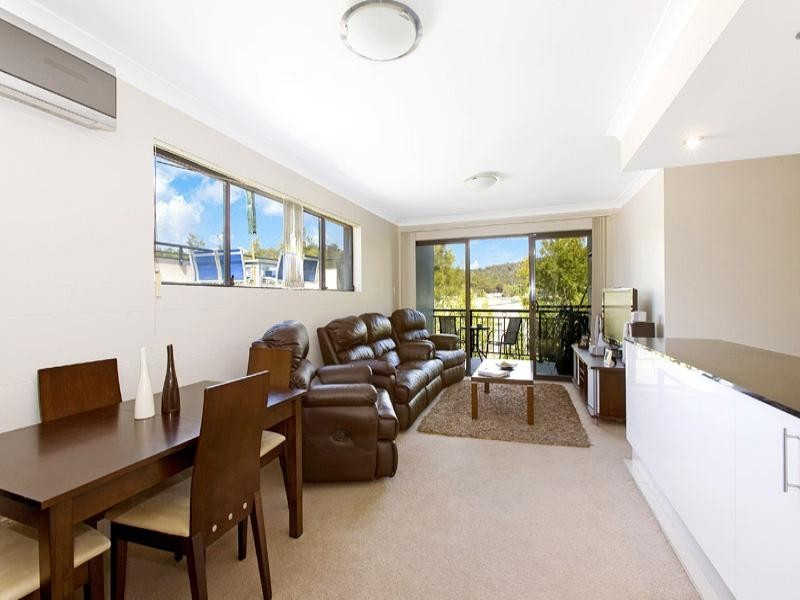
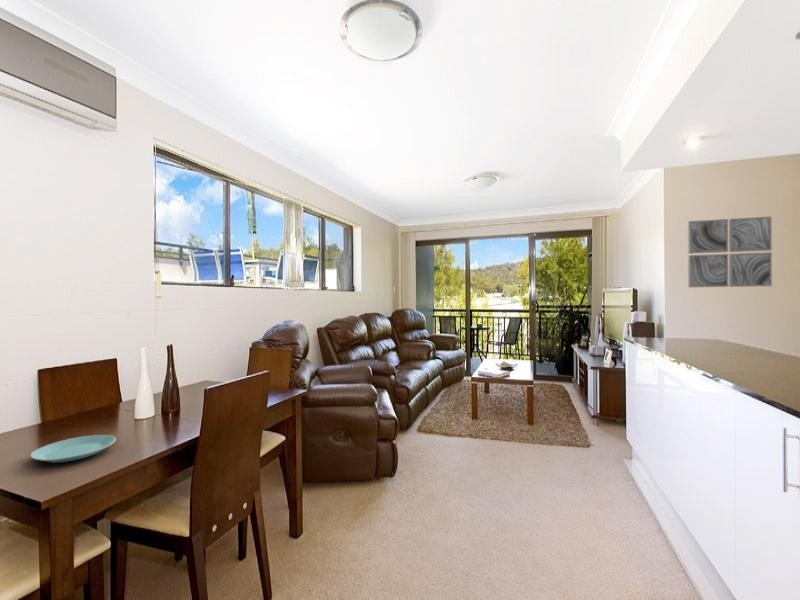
+ plate [29,434,117,464]
+ wall art [687,216,773,288]
